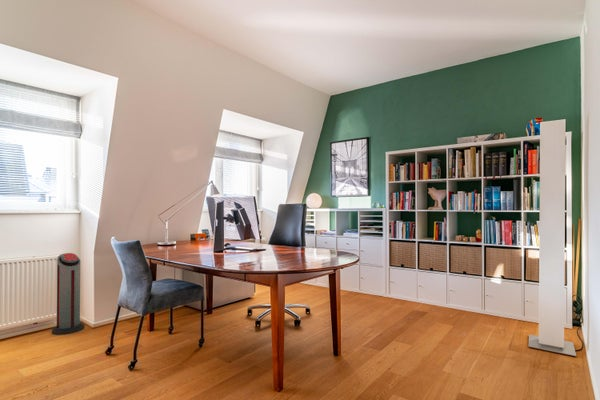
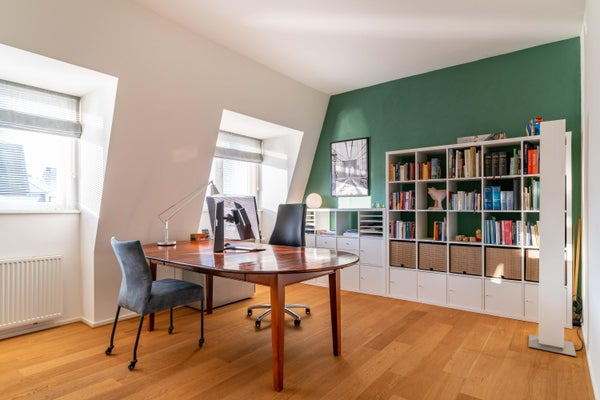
- air purifier [51,252,85,336]
